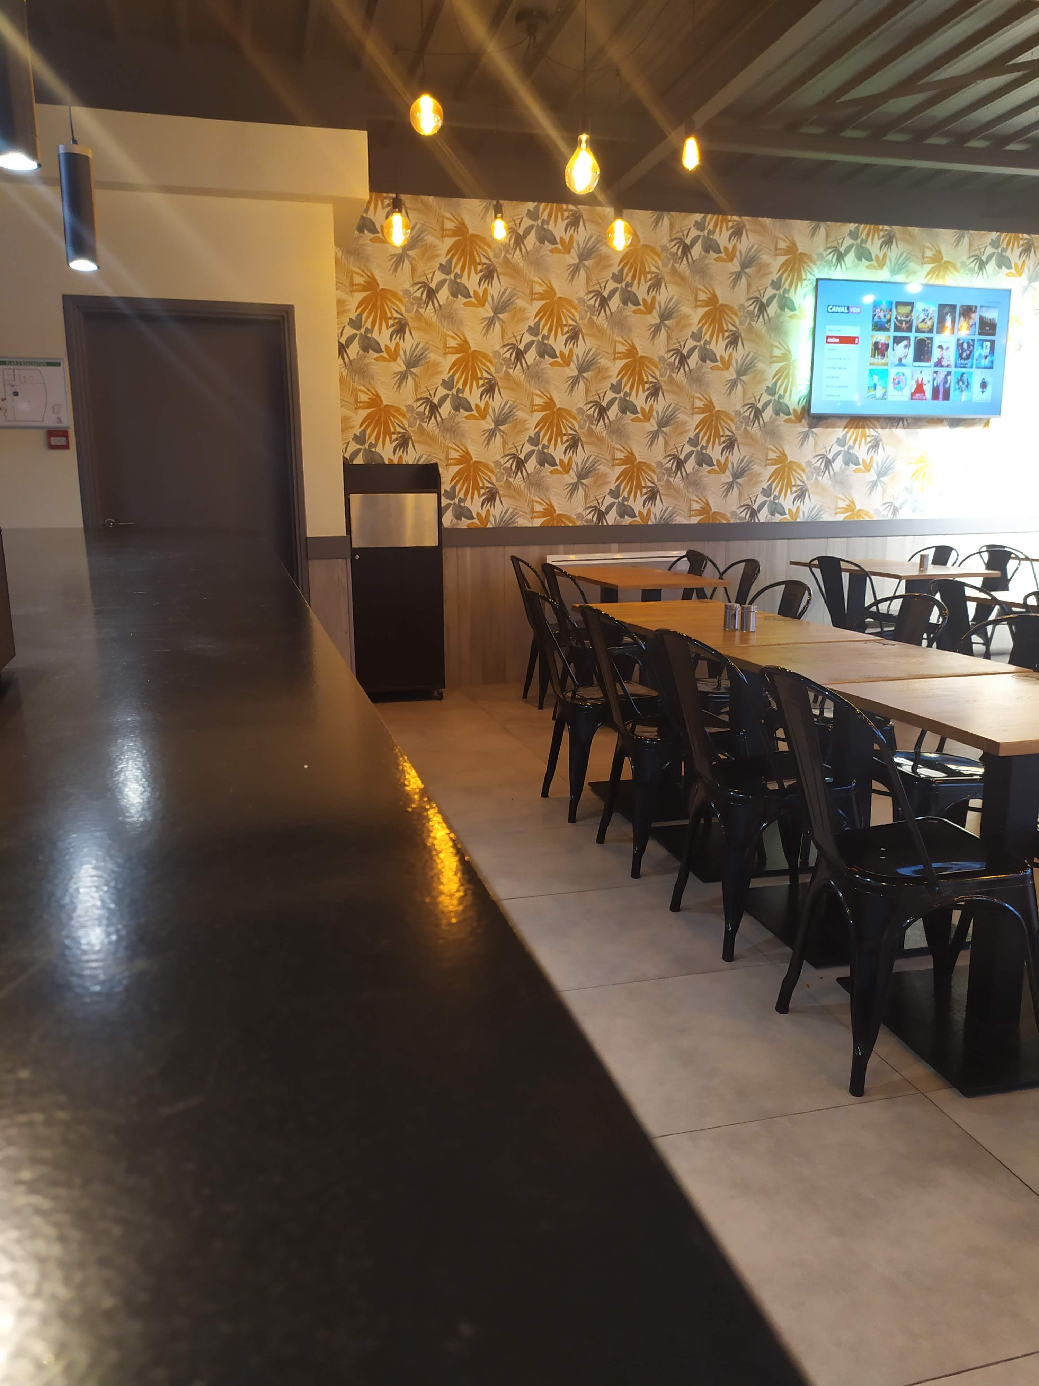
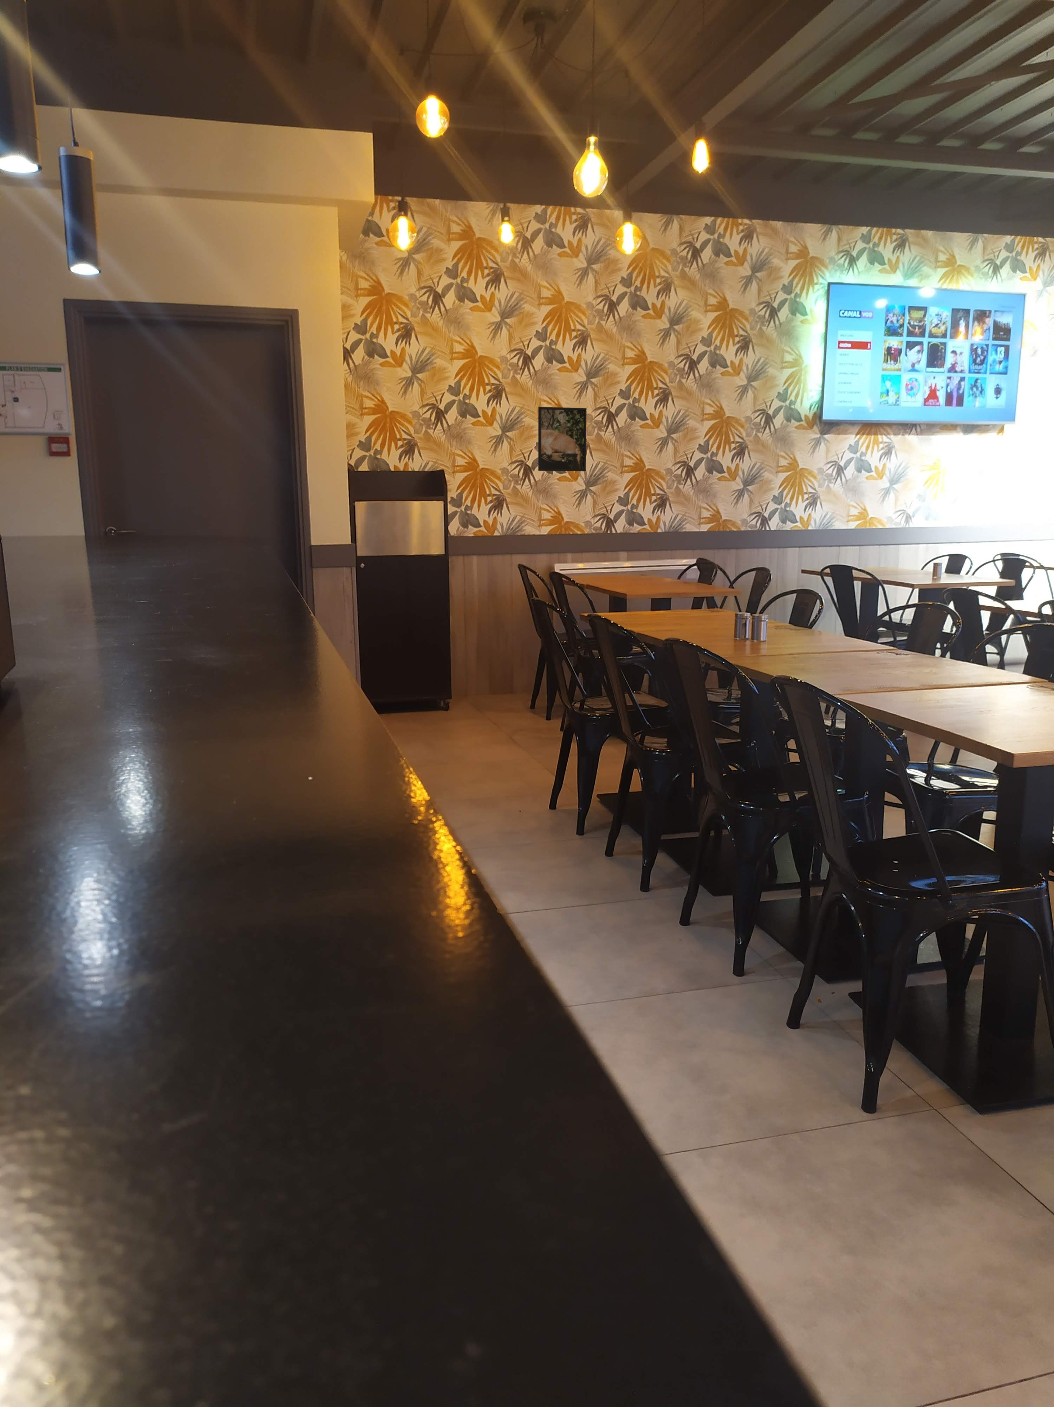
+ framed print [538,407,587,472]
